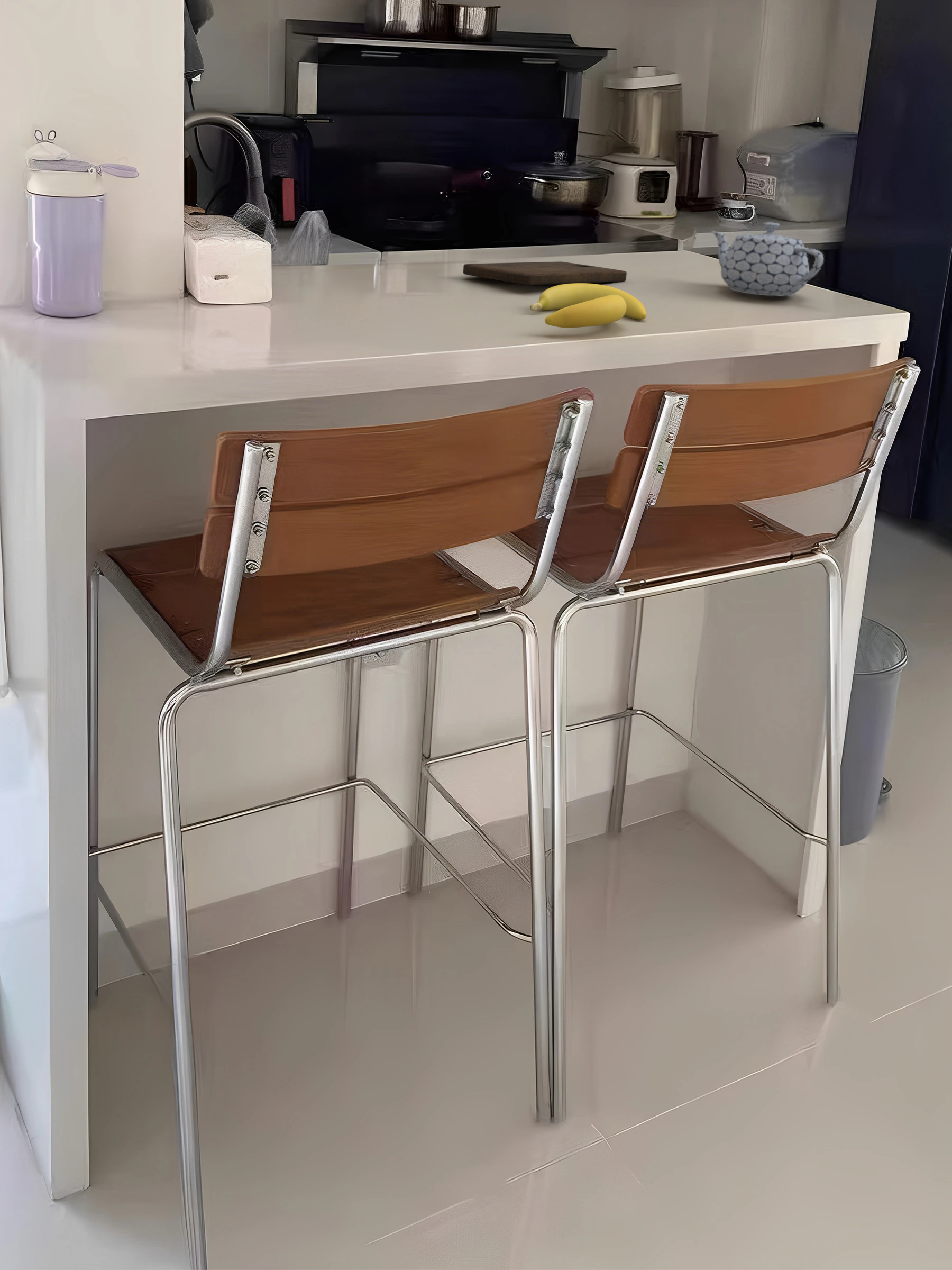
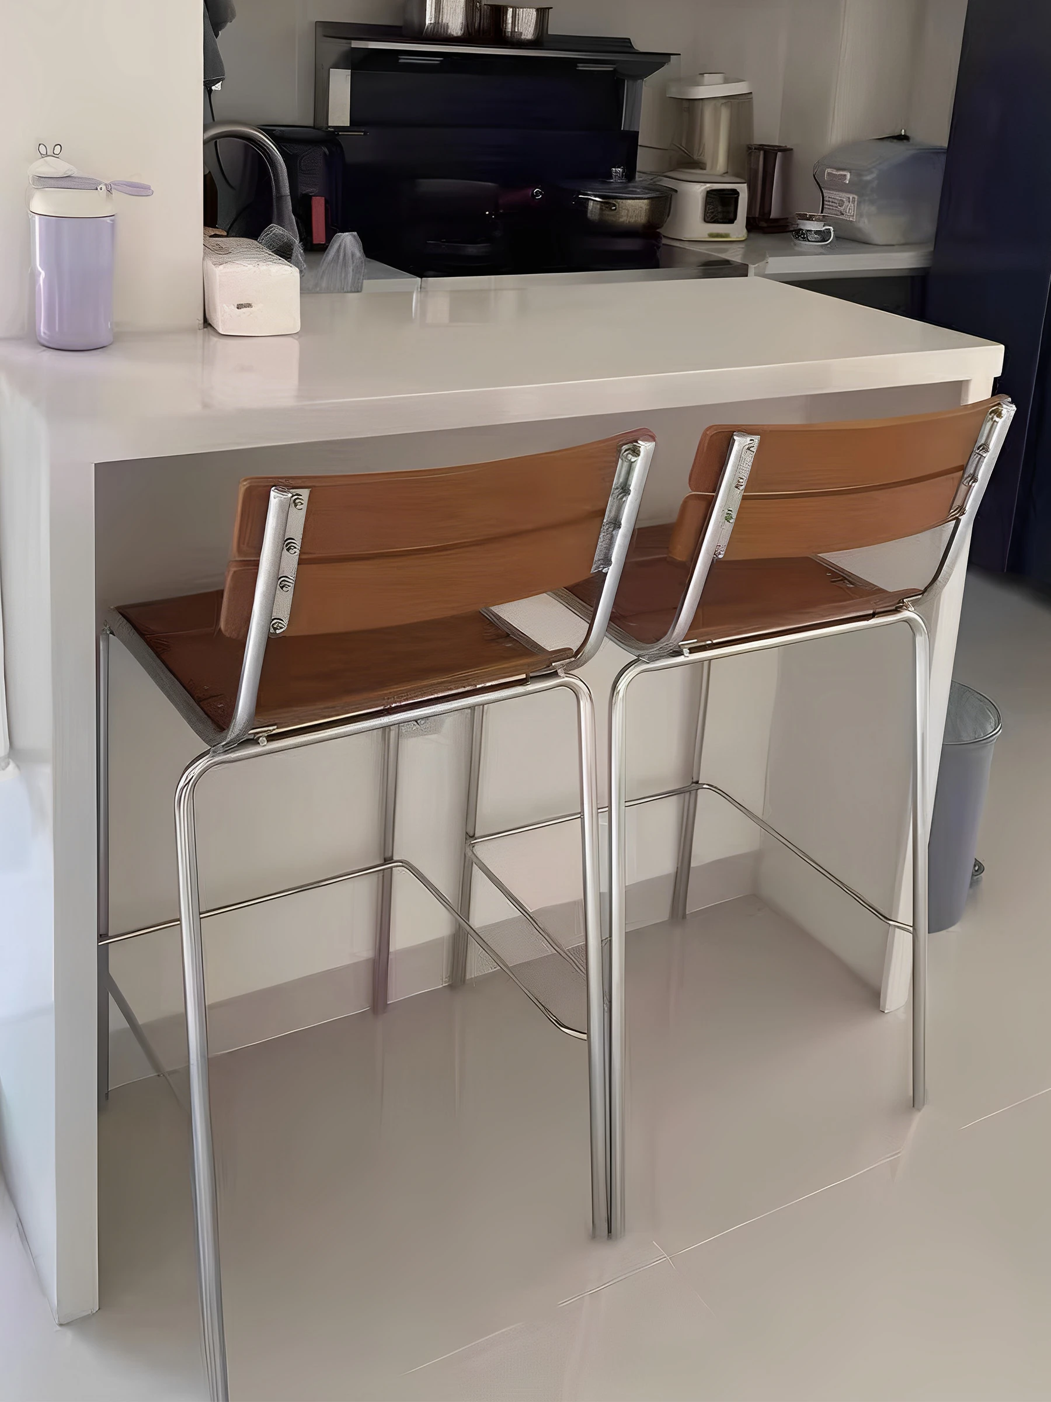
- cutting board [463,261,627,286]
- banana [530,283,647,329]
- teapot [710,222,824,297]
